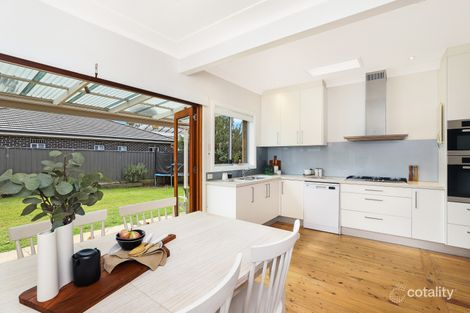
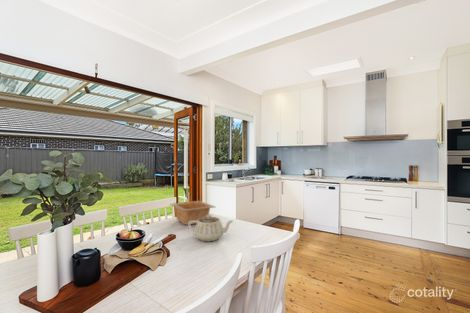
+ teapot [187,214,234,242]
+ serving bowl [168,200,217,226]
